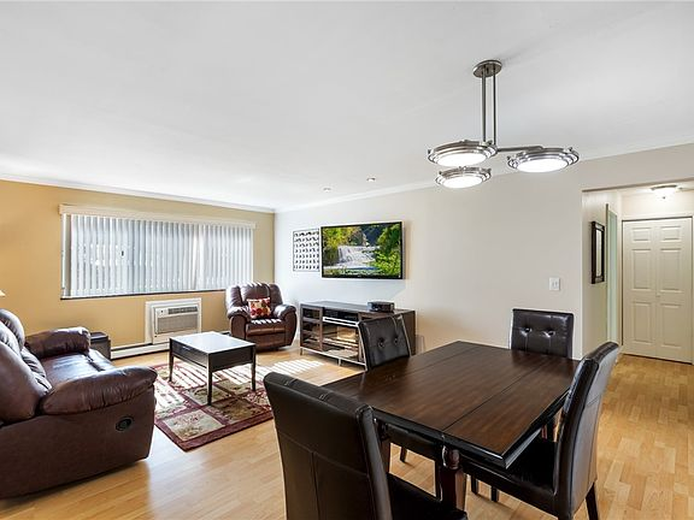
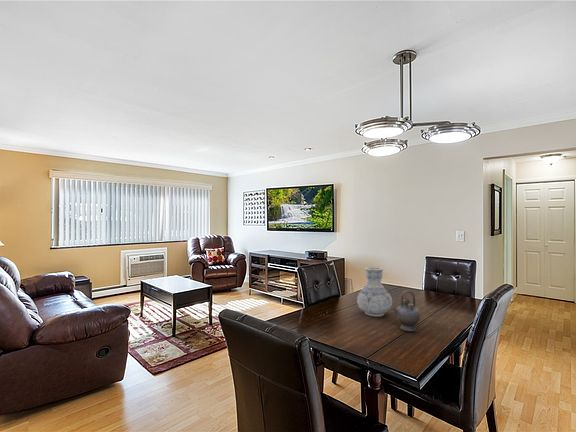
+ vase [356,266,393,317]
+ teapot [391,289,421,332]
